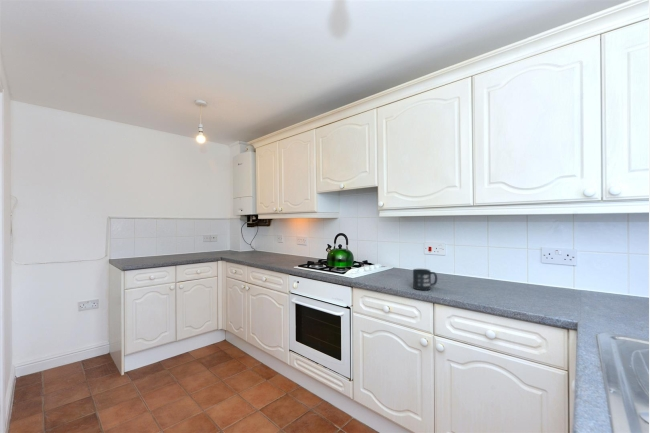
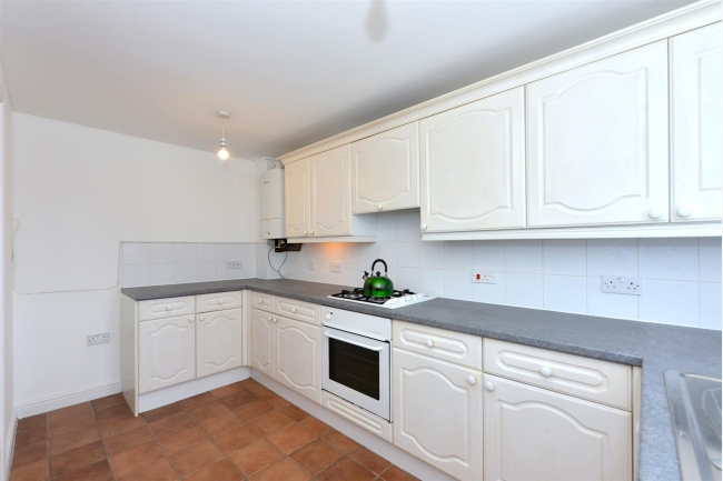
- mug [412,268,438,291]
